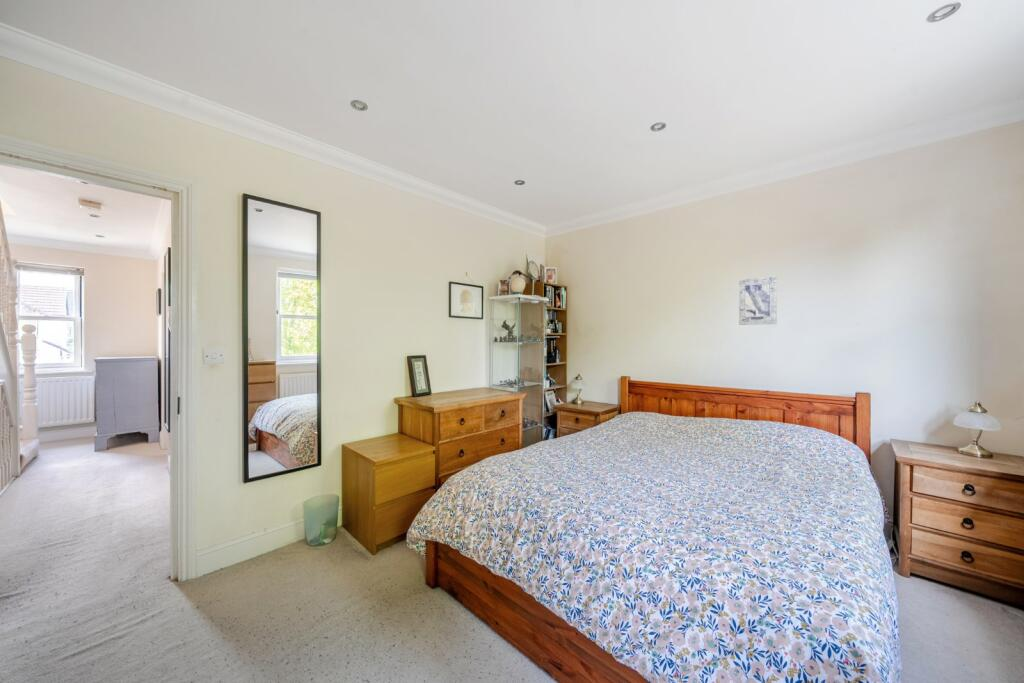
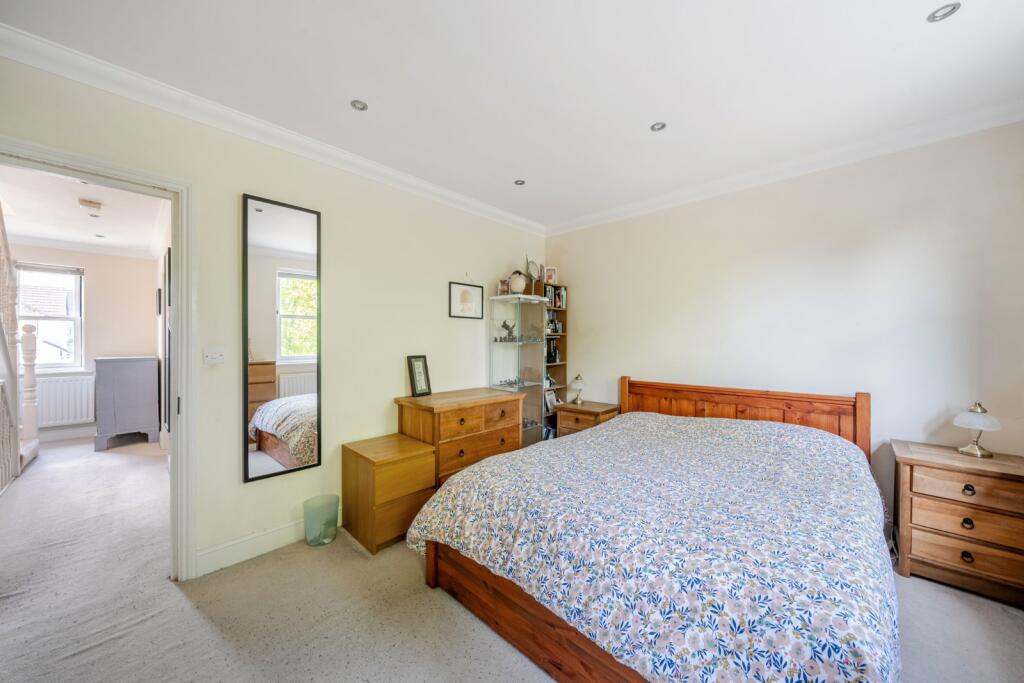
- wall art [738,275,778,326]
